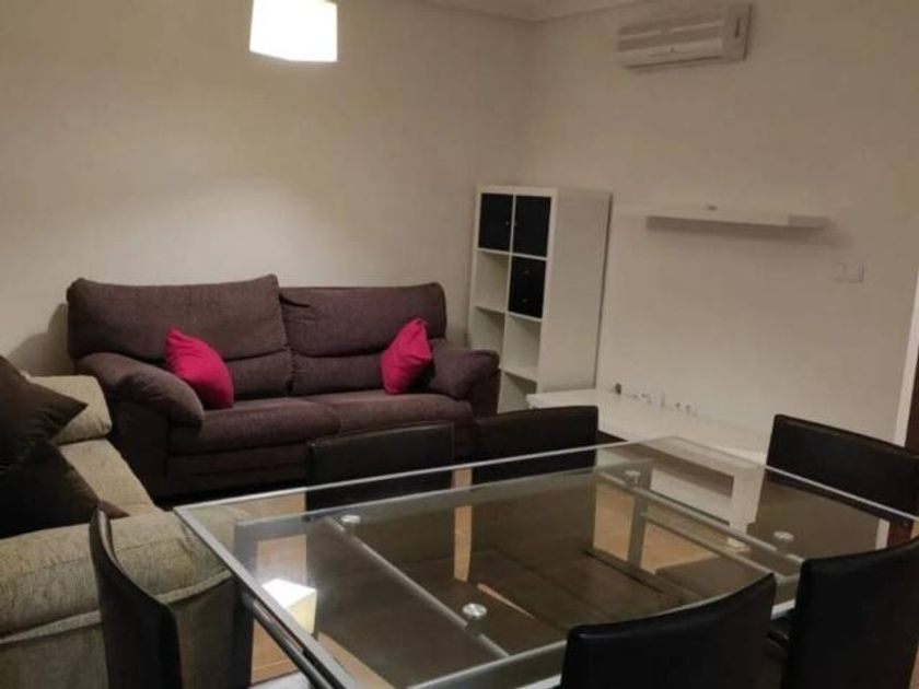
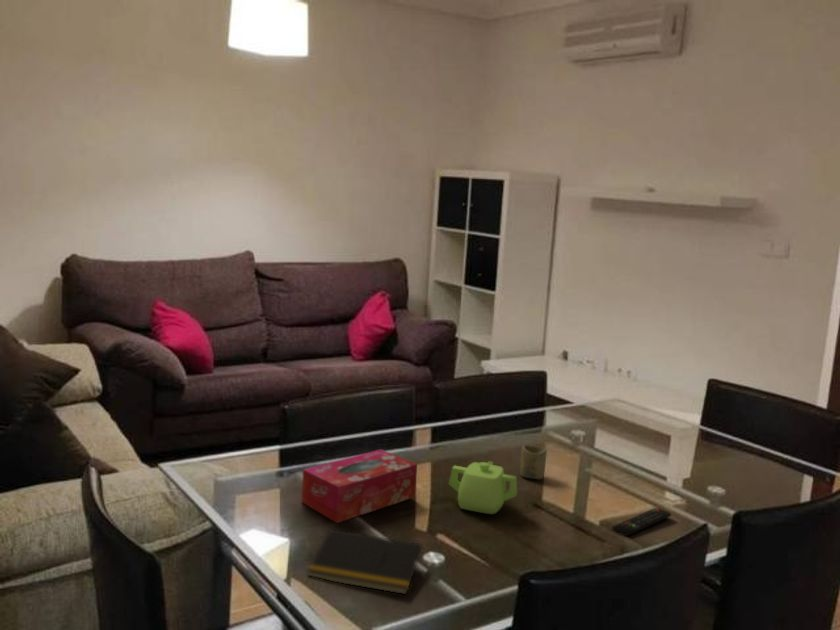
+ notepad [306,528,423,595]
+ teapot [448,460,518,515]
+ remote control [611,507,672,537]
+ tissue box [301,448,418,524]
+ cup [519,444,548,480]
